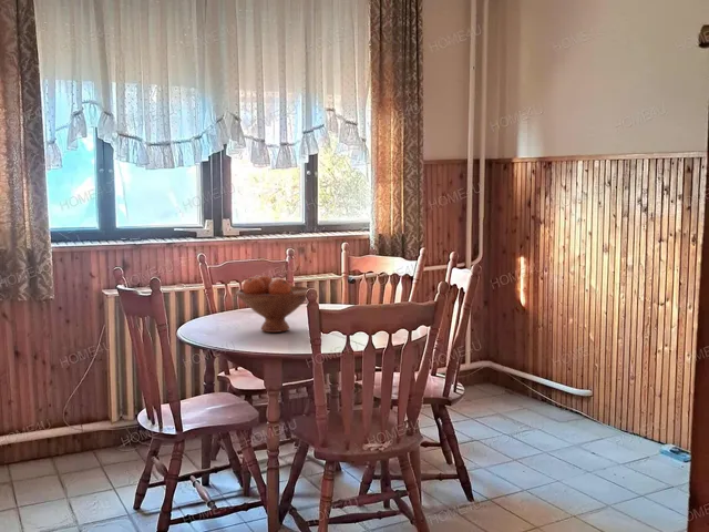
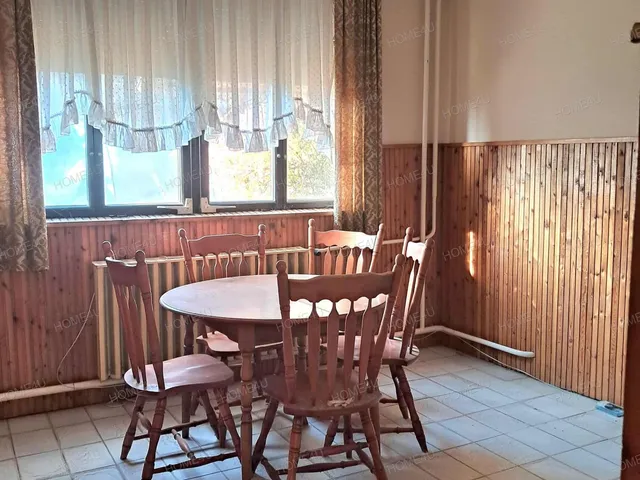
- fruit bowl [235,274,311,334]
